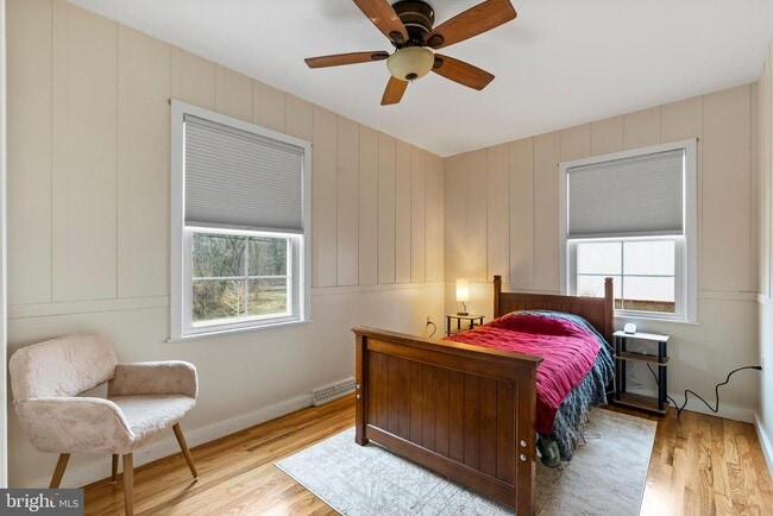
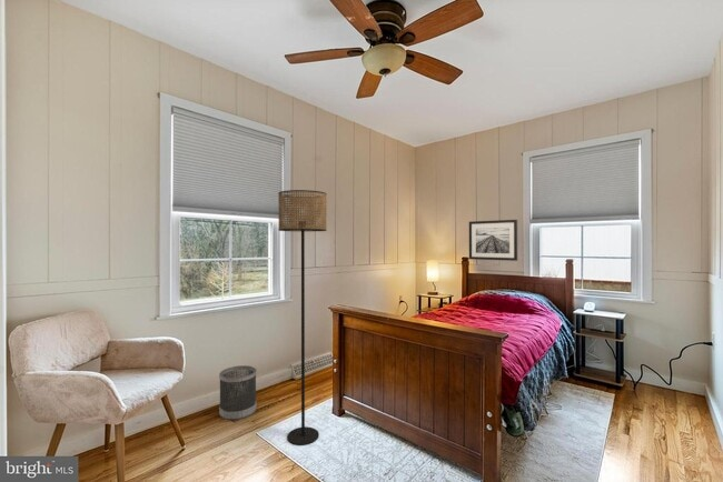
+ floor lamp [277,189,328,446]
+ wastebasket [218,364,258,421]
+ wall art [468,219,518,262]
